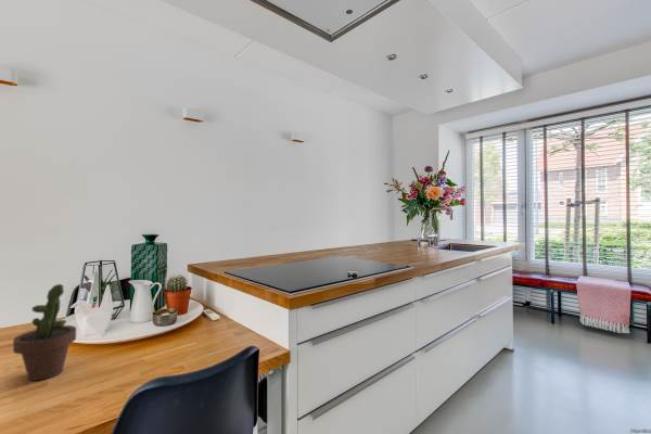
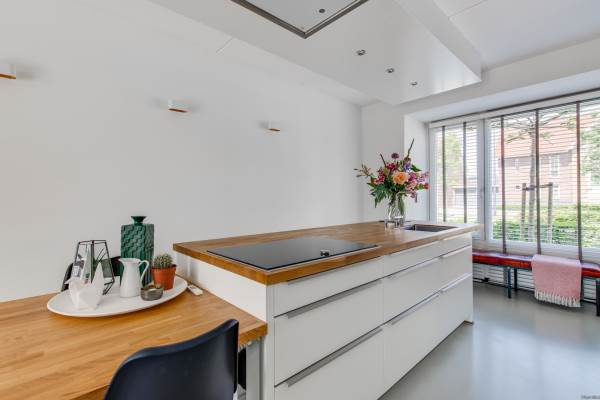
- potted cactus [12,283,77,382]
